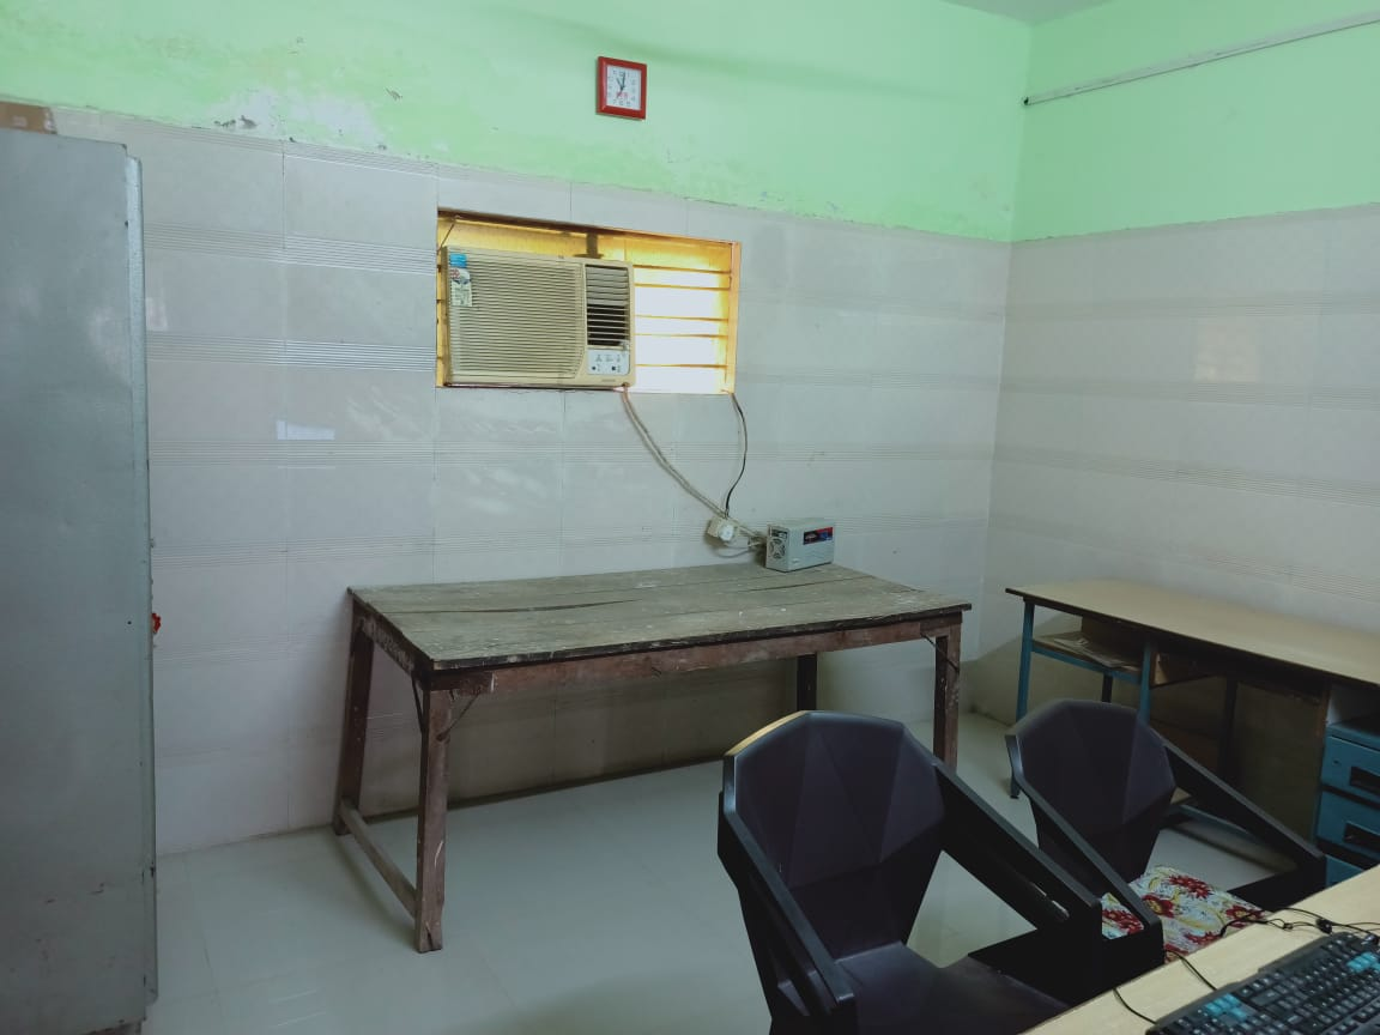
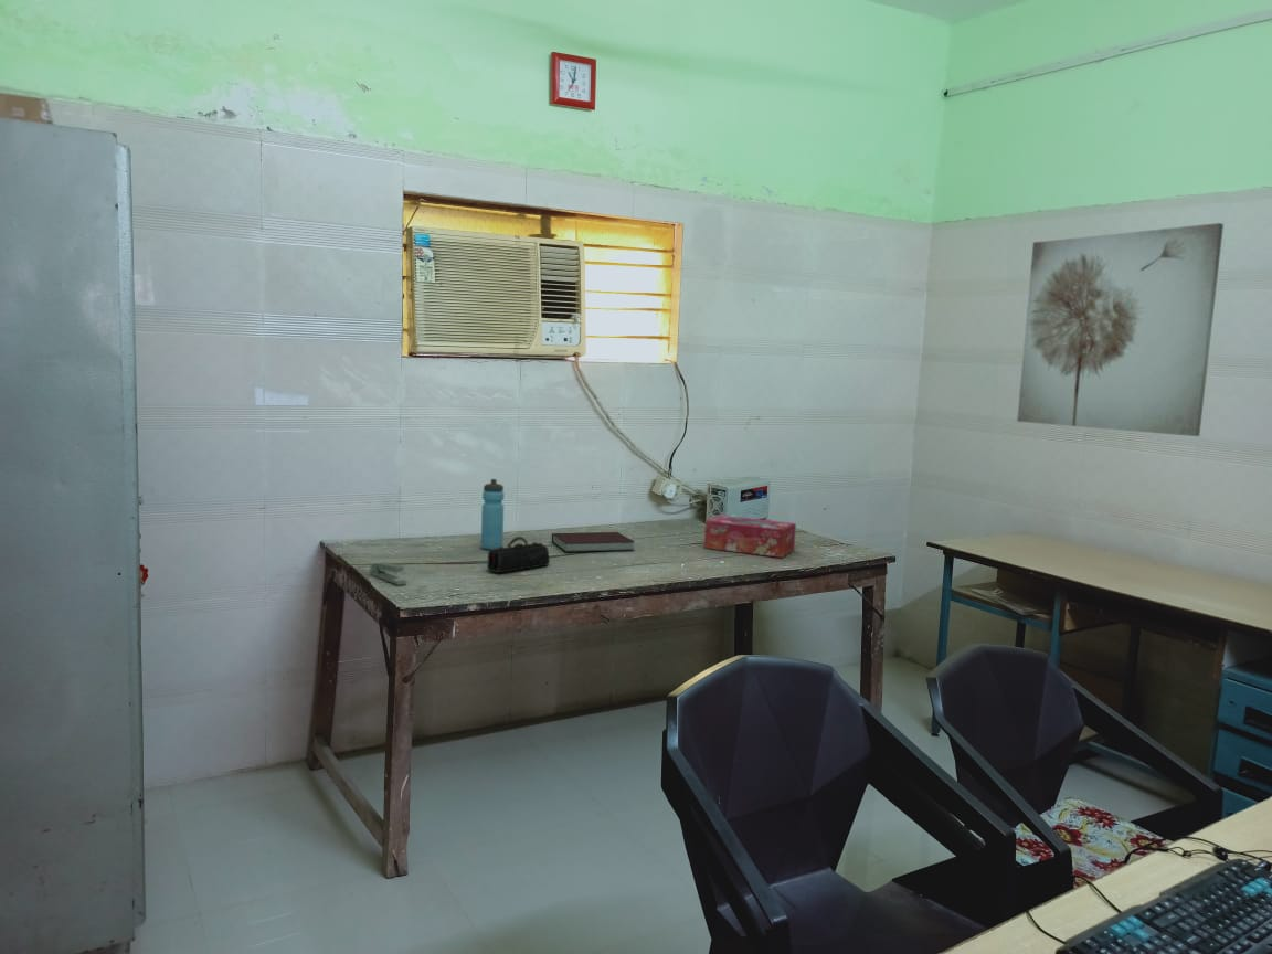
+ tissue box [703,513,797,559]
+ notebook [551,531,636,553]
+ pencil case [486,536,551,574]
+ wall art [1016,222,1225,437]
+ stapler [369,562,409,586]
+ water bottle [480,478,506,551]
